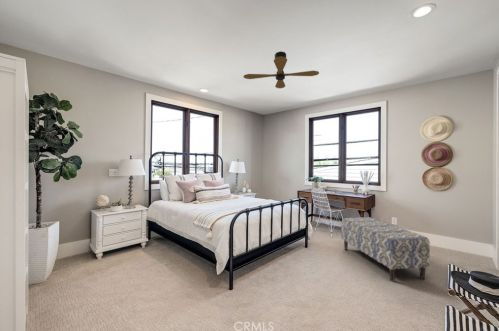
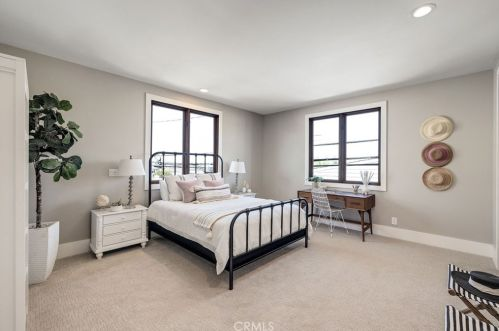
- ceiling fan [242,50,320,89]
- bench [341,216,431,283]
